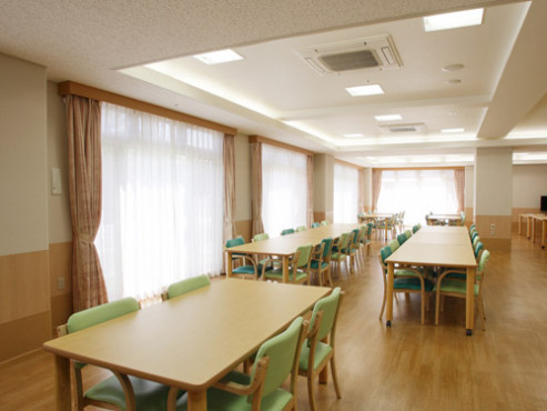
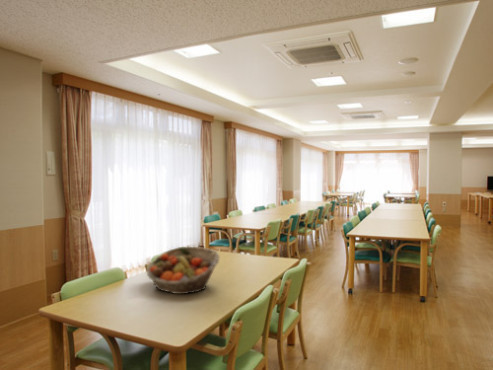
+ fruit basket [146,246,220,295]
